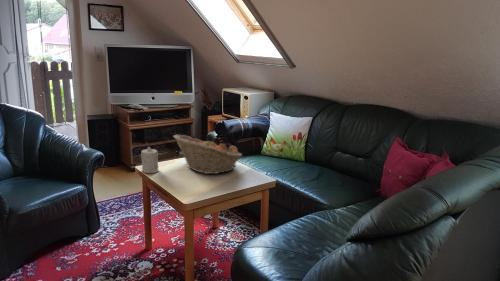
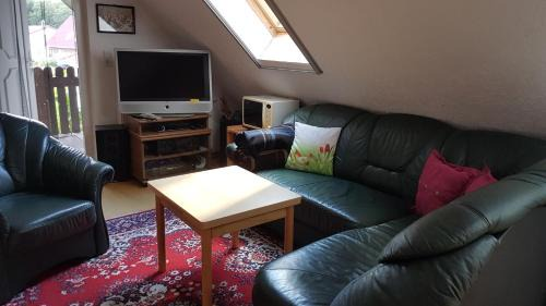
- candle [141,146,160,174]
- fruit basket [173,134,243,175]
